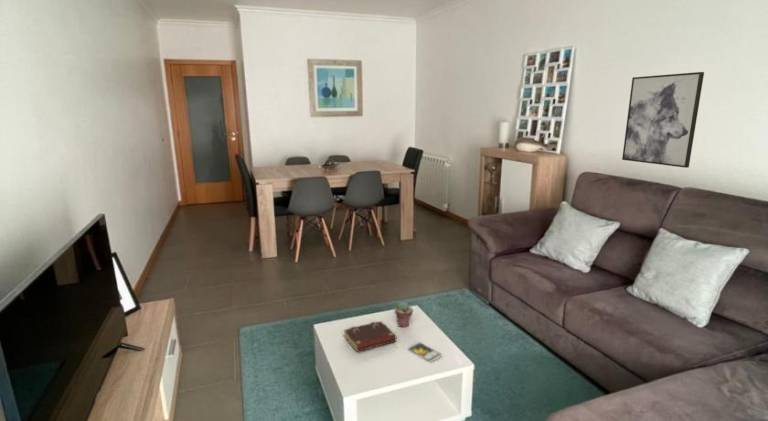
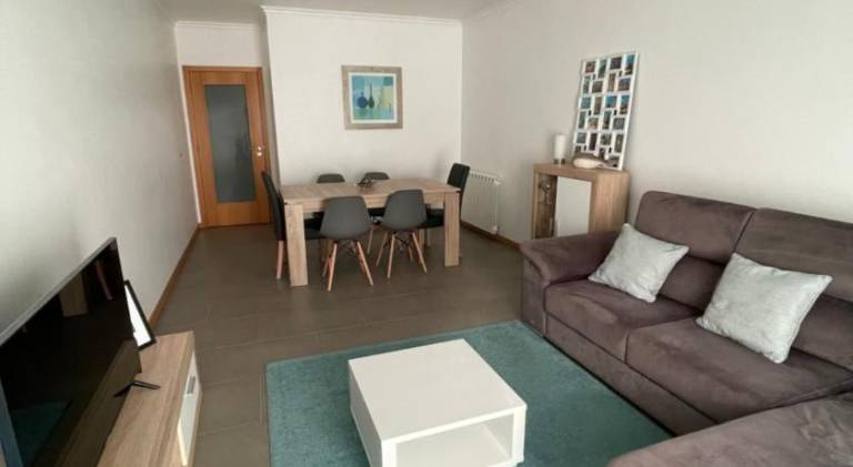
- potted succulent [394,300,414,328]
- book [342,320,397,353]
- smartphone [407,341,443,363]
- wall art [621,71,705,169]
